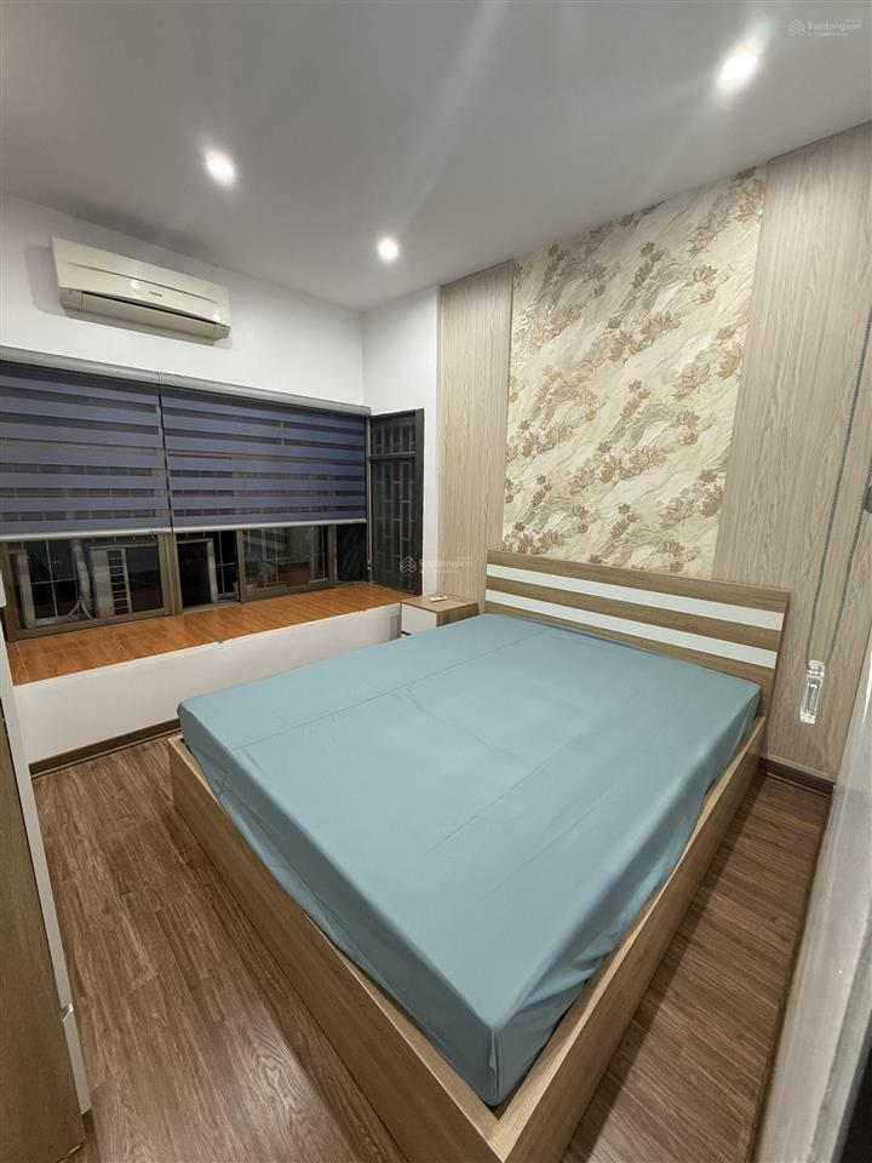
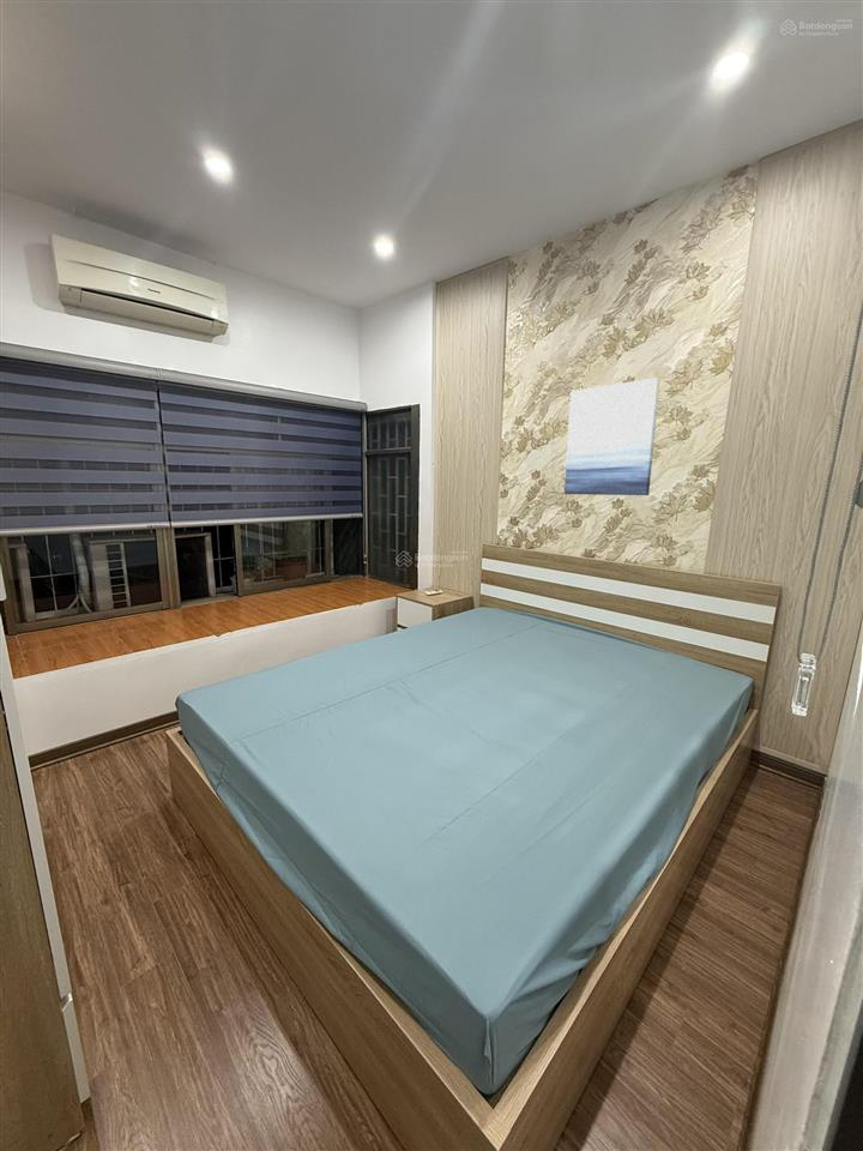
+ wall art [563,376,662,496]
